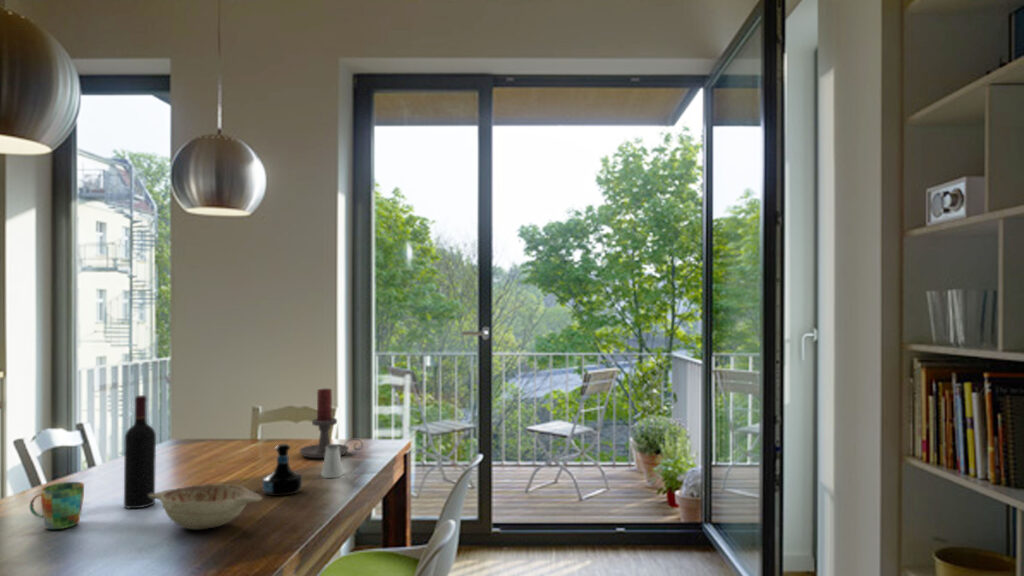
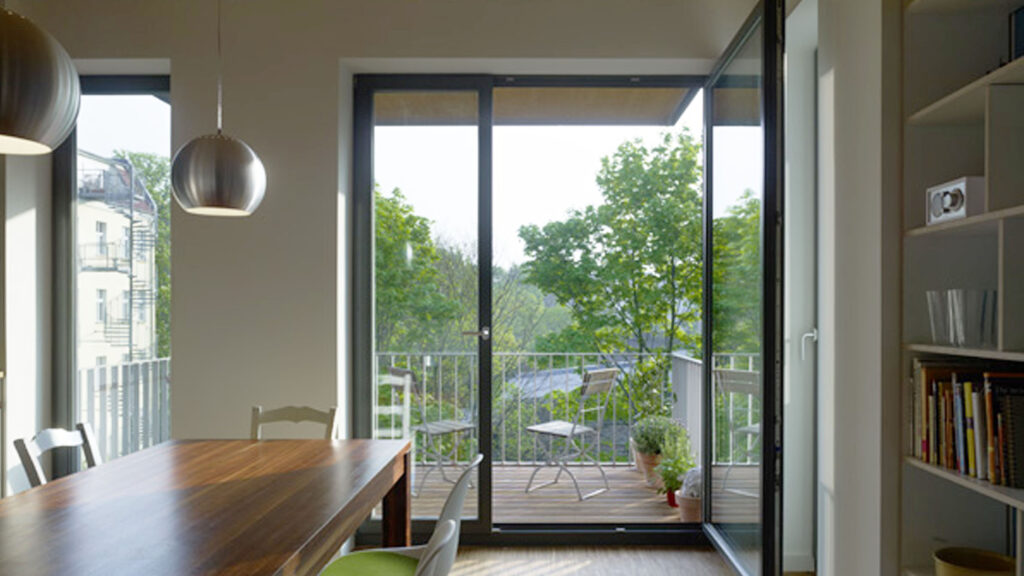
- wine bottle [123,394,157,509]
- tequila bottle [262,443,303,497]
- saltshaker [320,443,345,479]
- mug [29,481,85,530]
- decorative bowl [149,484,263,530]
- candle holder [298,387,364,459]
